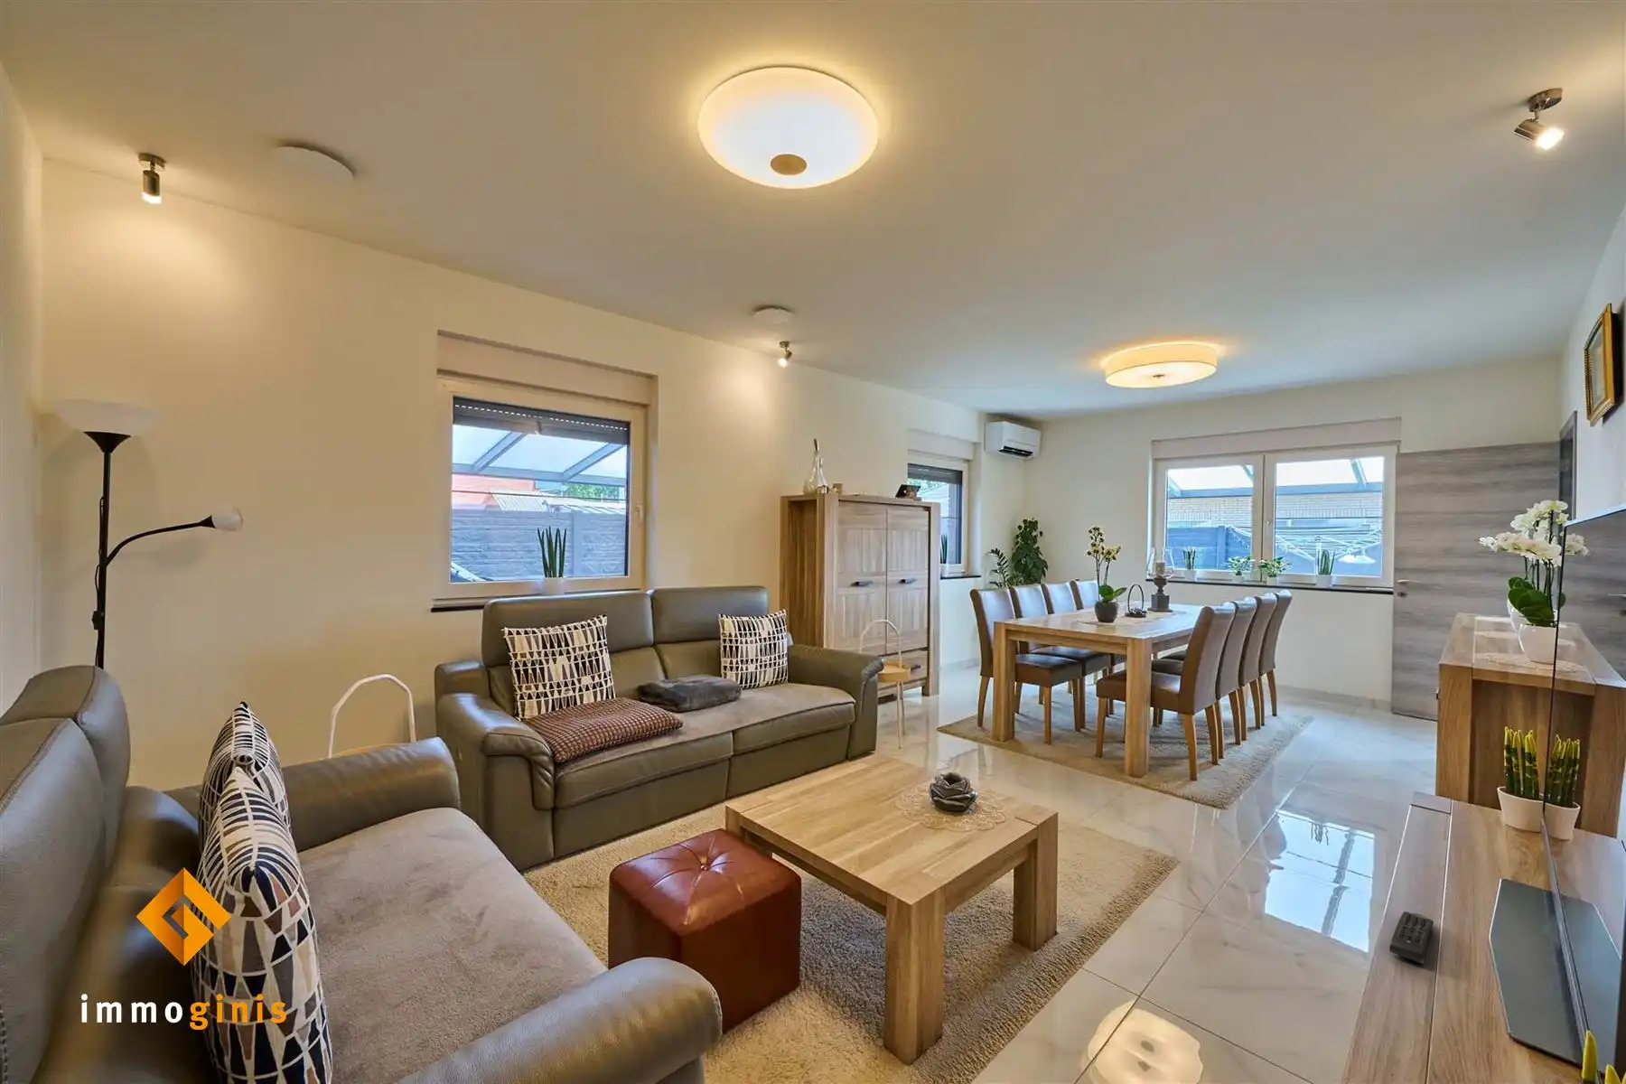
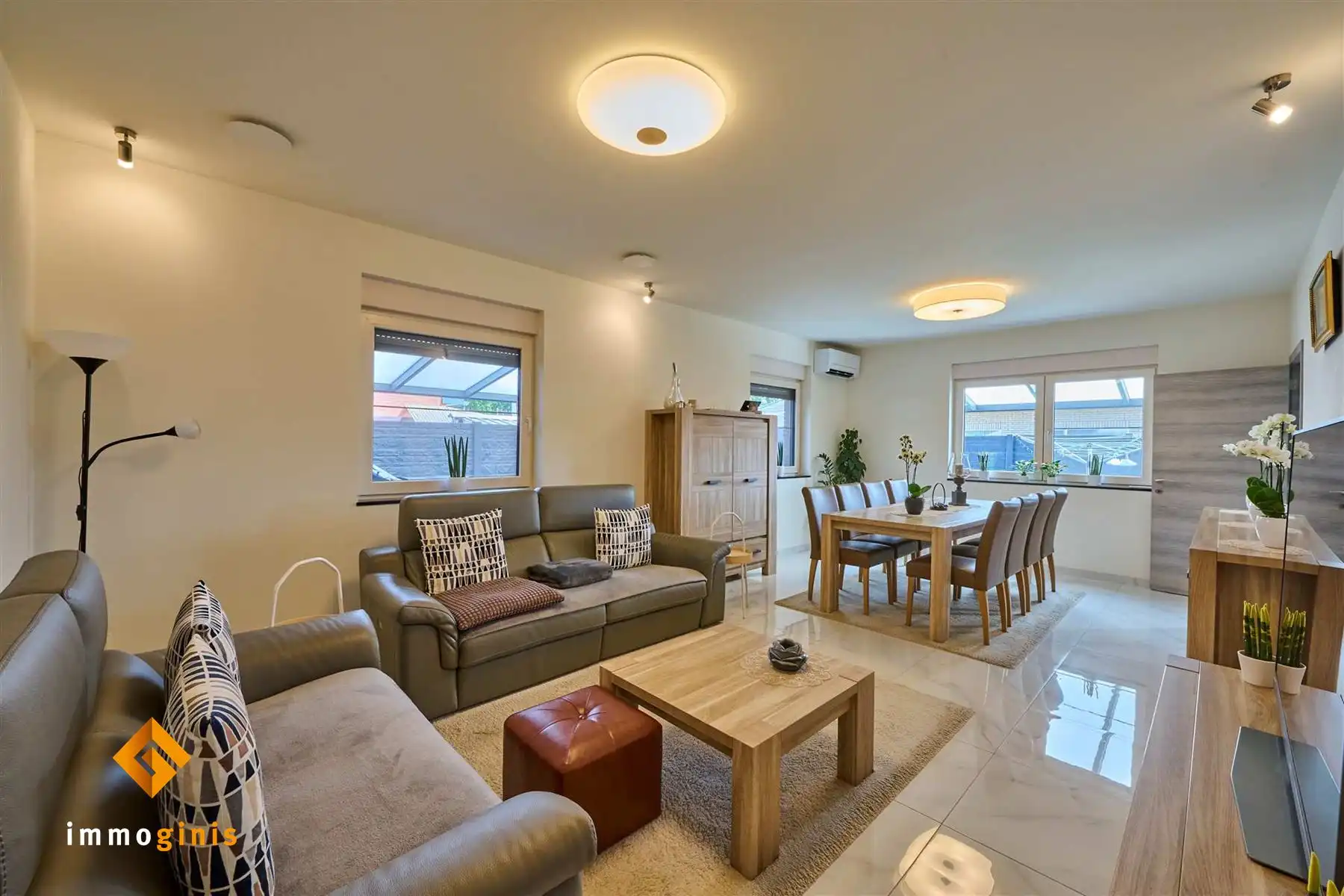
- remote control [1389,911,1435,964]
